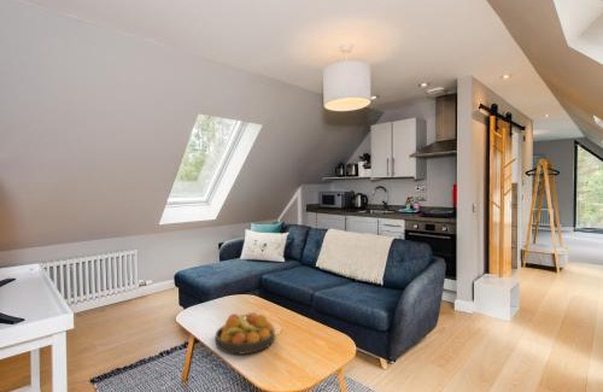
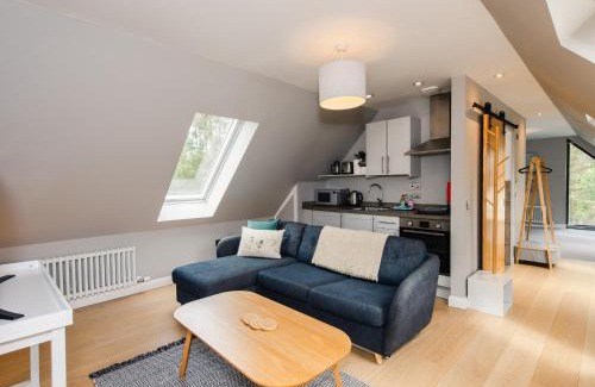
- fruit bowl [213,311,276,356]
